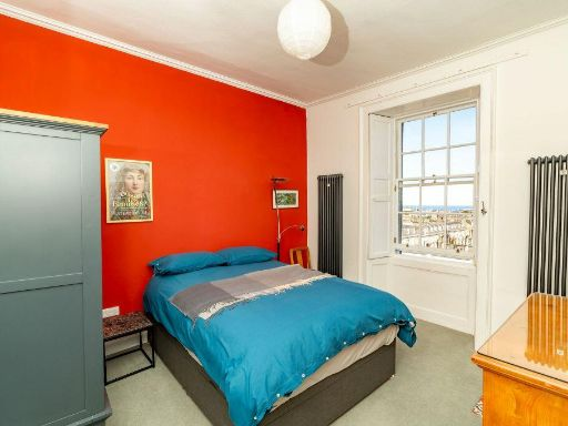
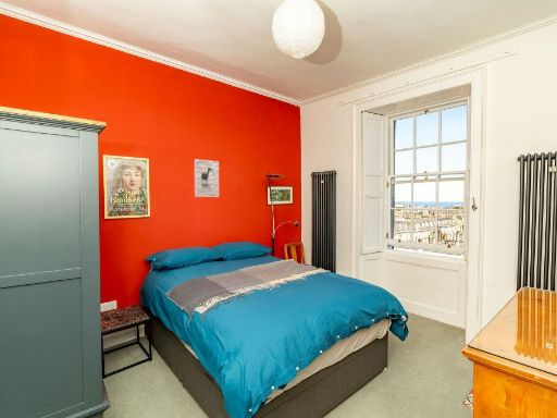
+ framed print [194,158,220,198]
